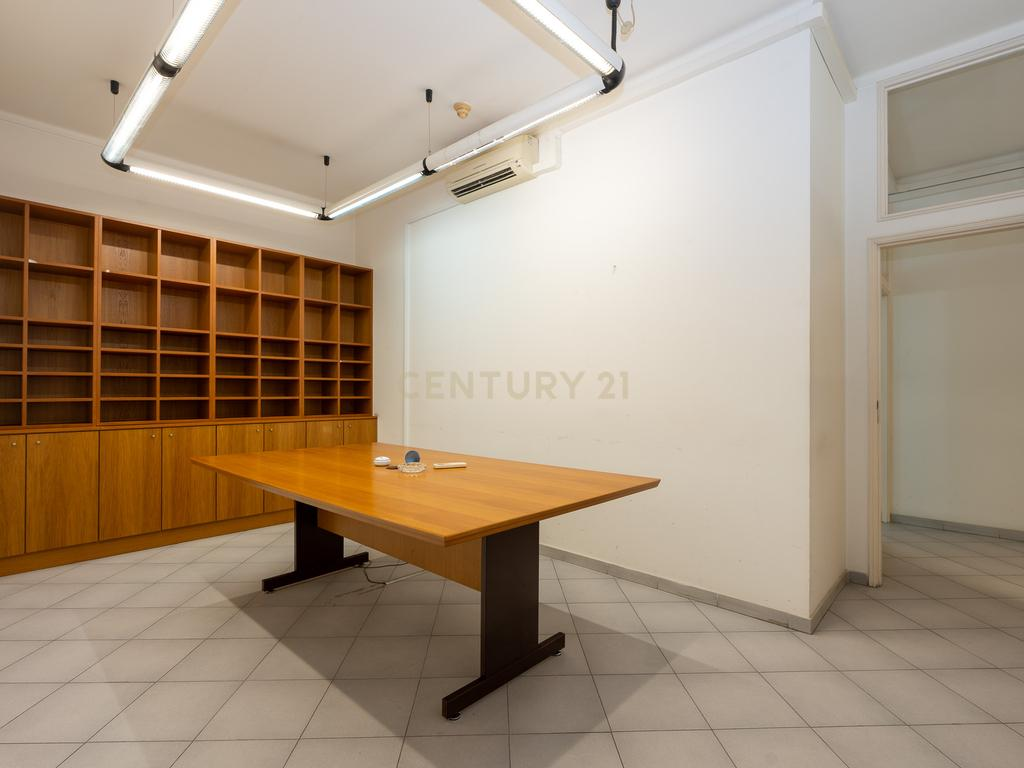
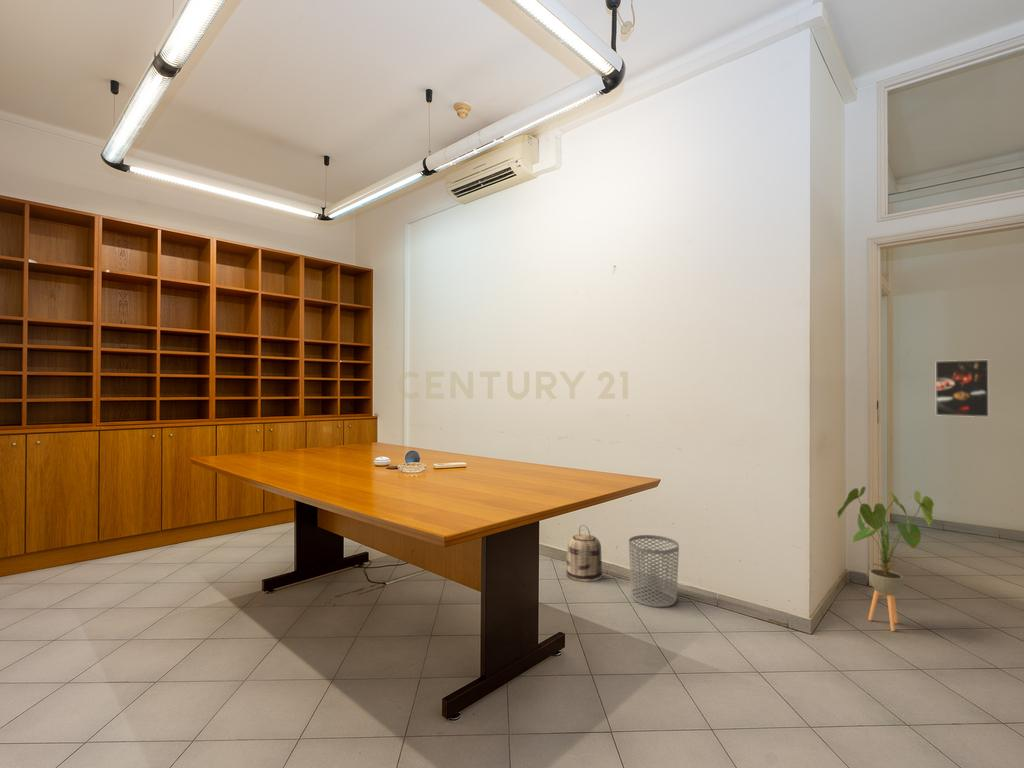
+ waste bin [628,534,680,608]
+ house plant [836,485,935,632]
+ basket [565,524,604,583]
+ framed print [935,359,990,418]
